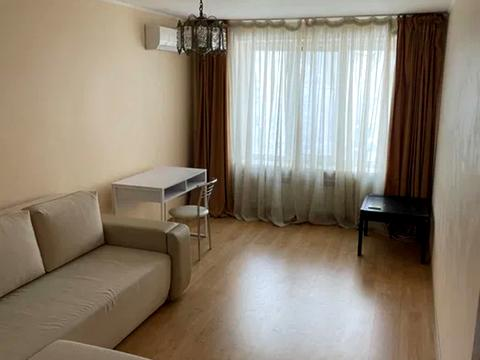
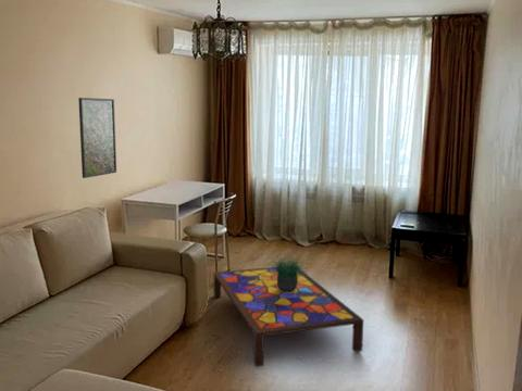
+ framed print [77,97,117,179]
+ potted plant [265,245,308,292]
+ coffee table [213,266,364,368]
